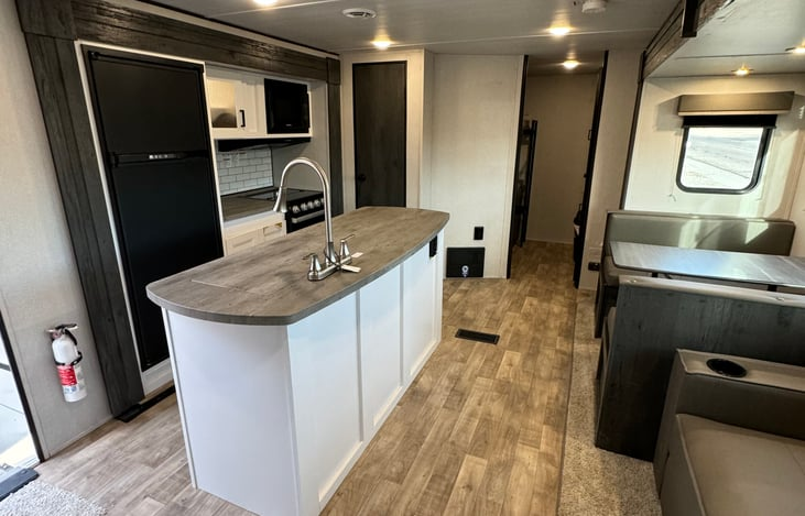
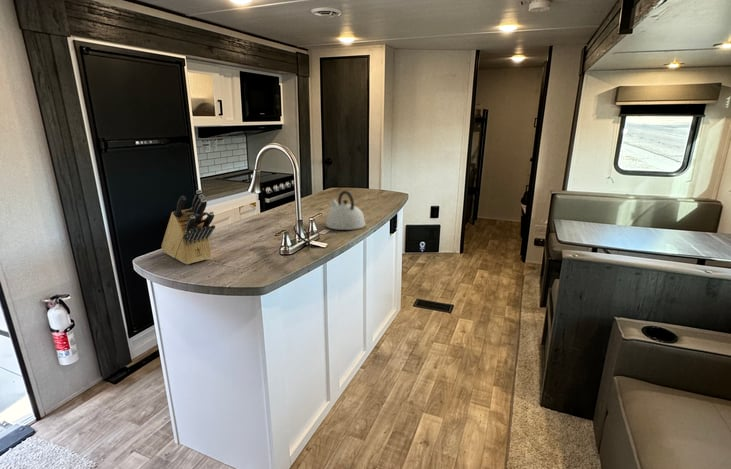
+ knife block [160,189,216,265]
+ kettle [325,190,367,231]
